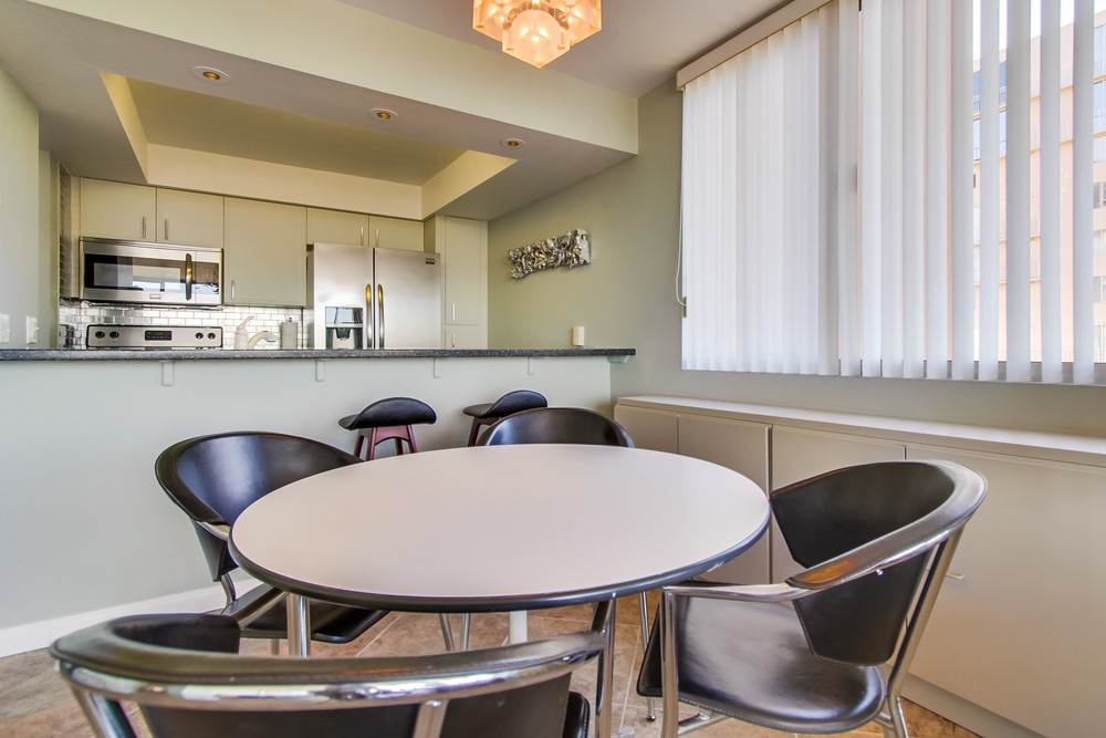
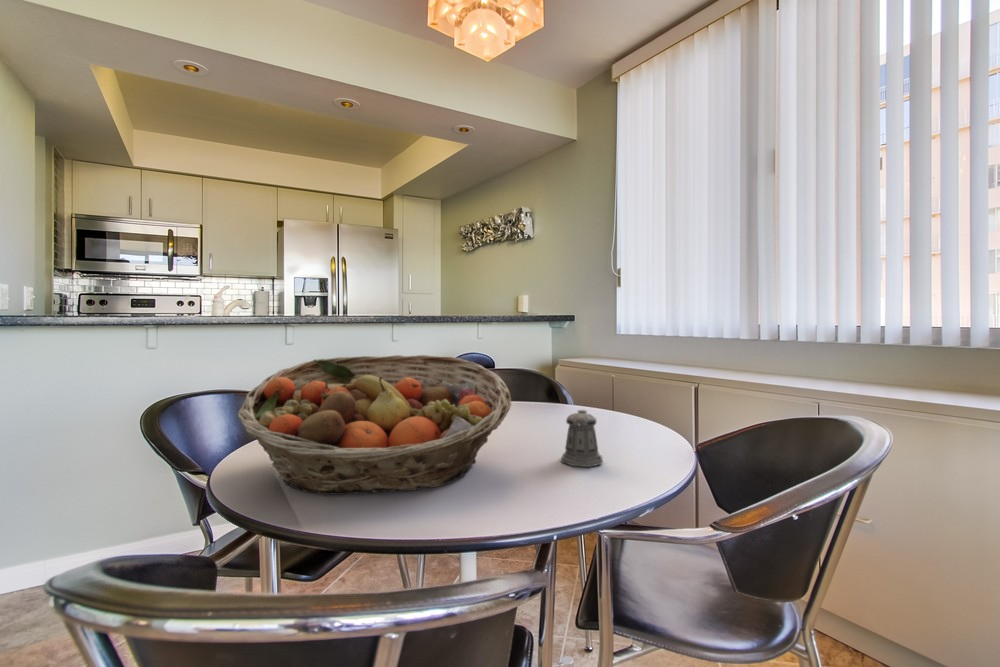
+ pepper shaker [560,409,603,468]
+ fruit basket [237,354,512,496]
